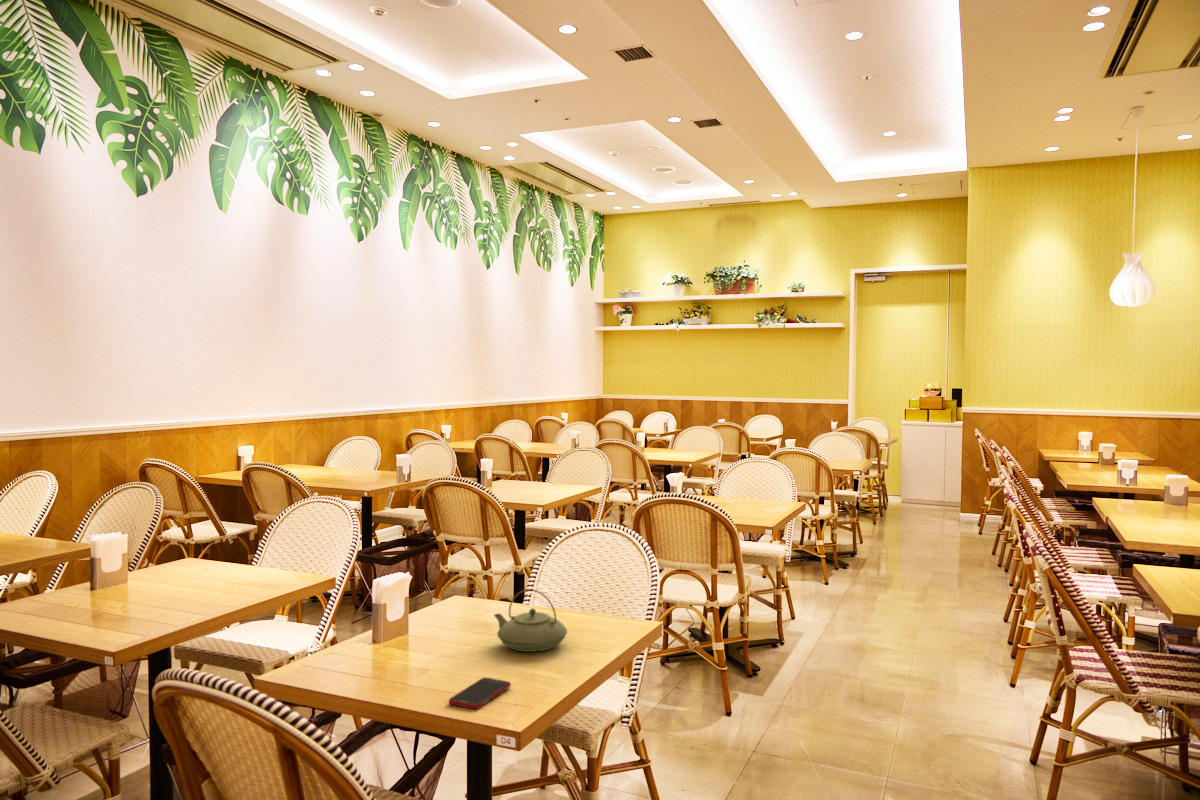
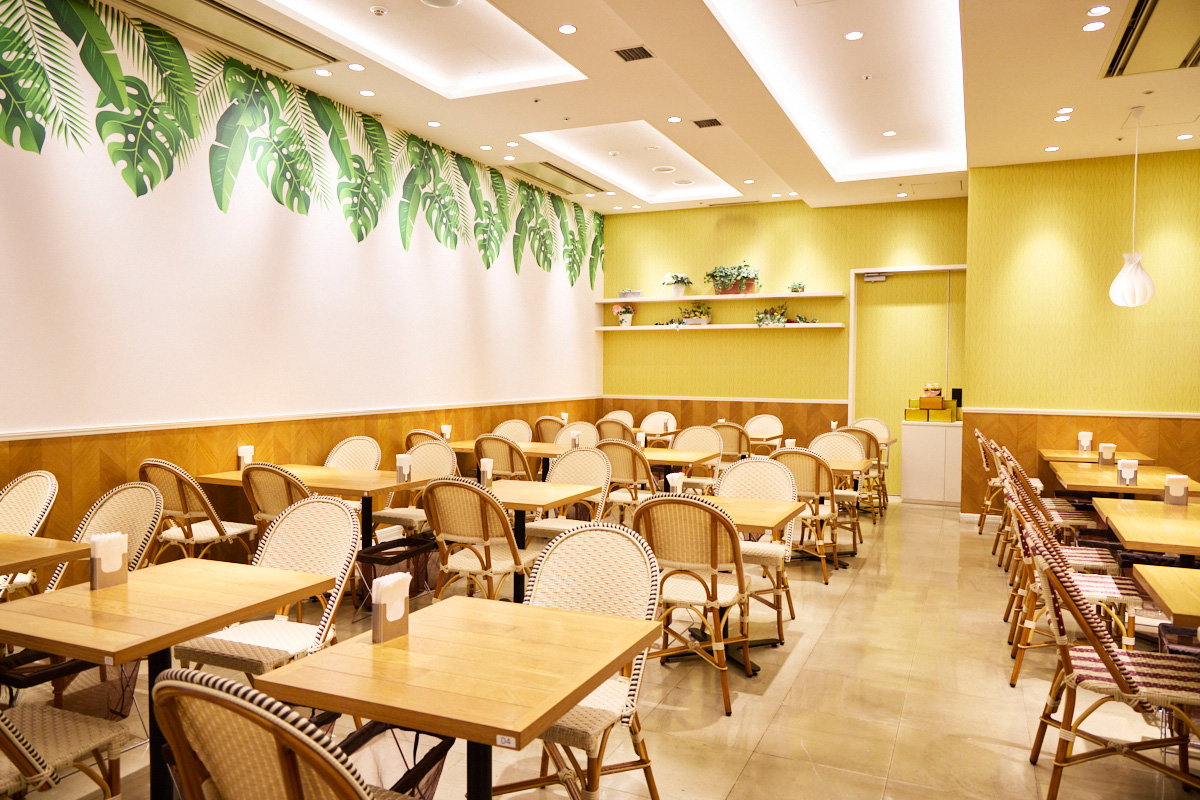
- cell phone [448,677,512,710]
- teapot [493,588,568,653]
